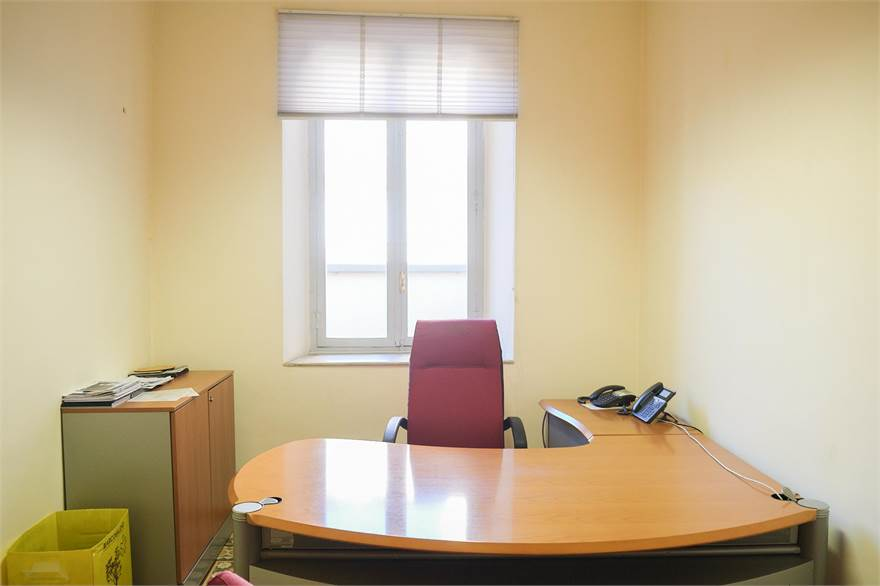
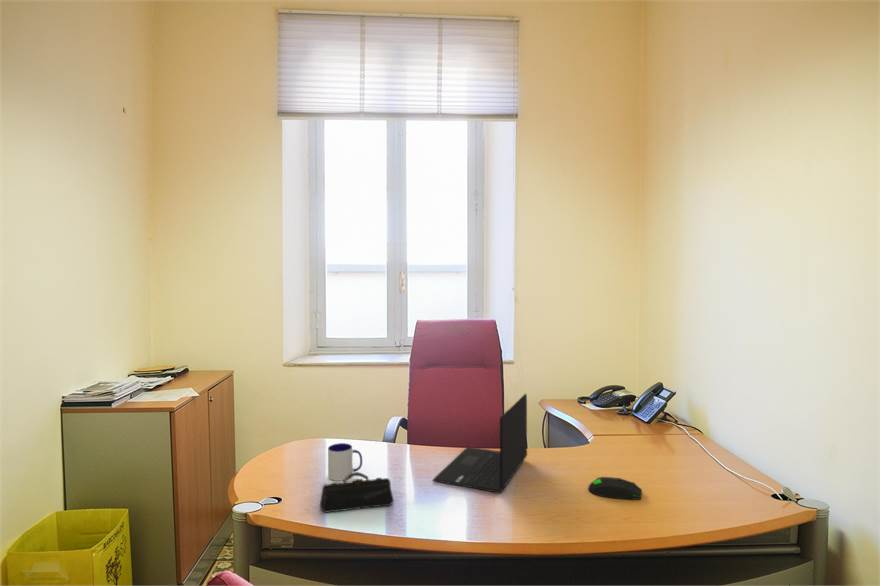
+ pencil case [319,471,395,514]
+ computer mouse [587,476,643,501]
+ laptop [432,393,528,494]
+ mug [327,442,363,482]
